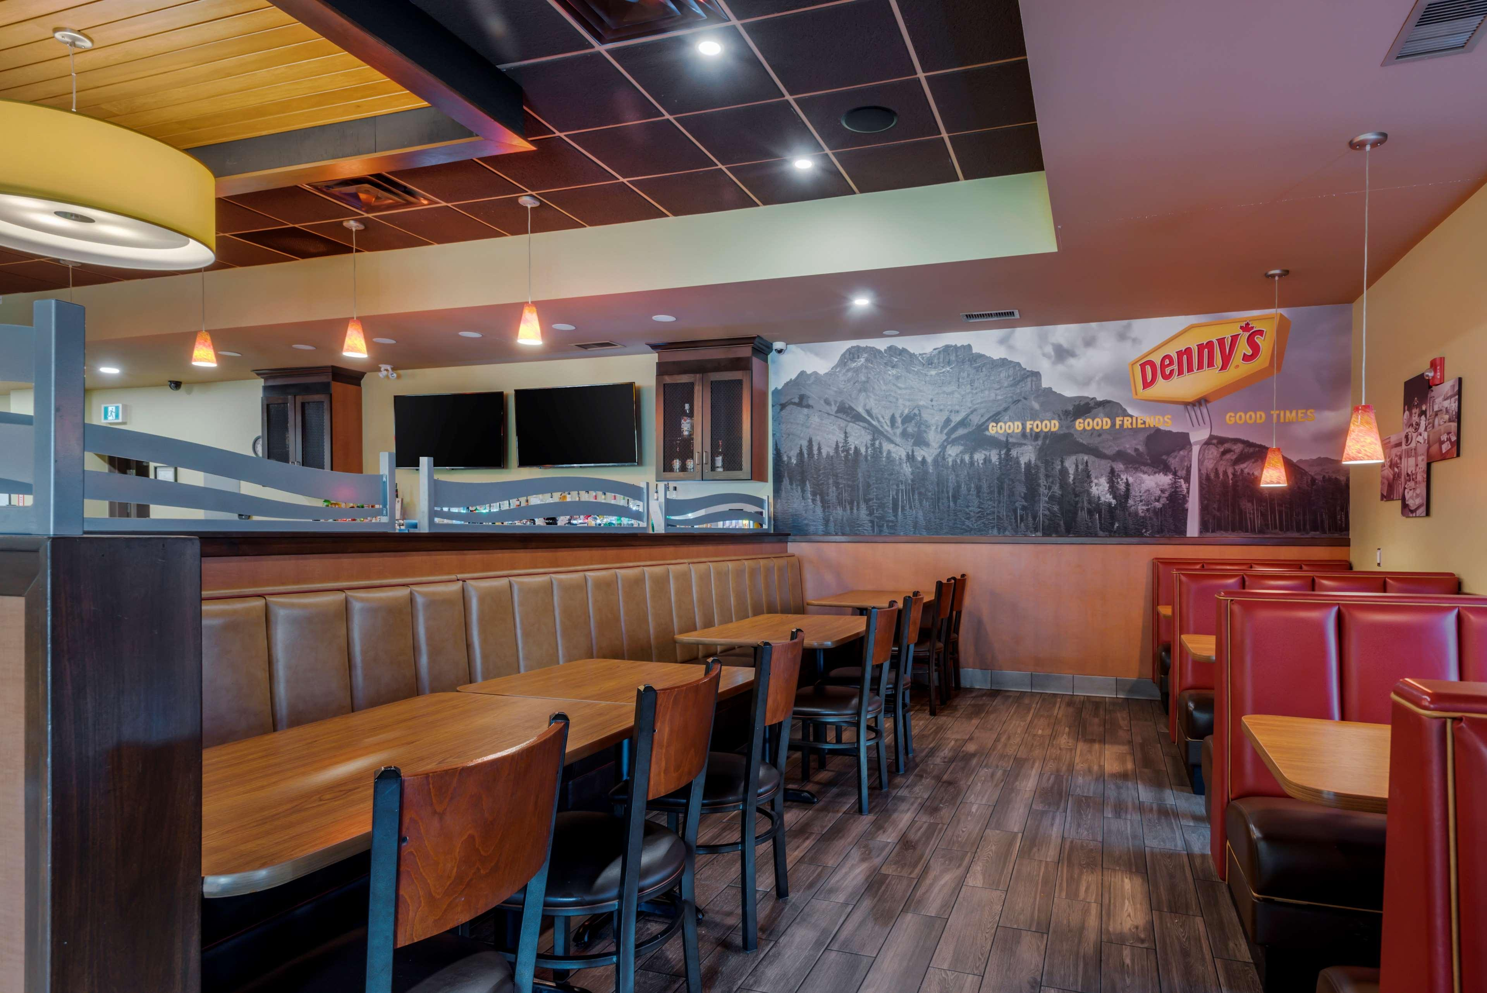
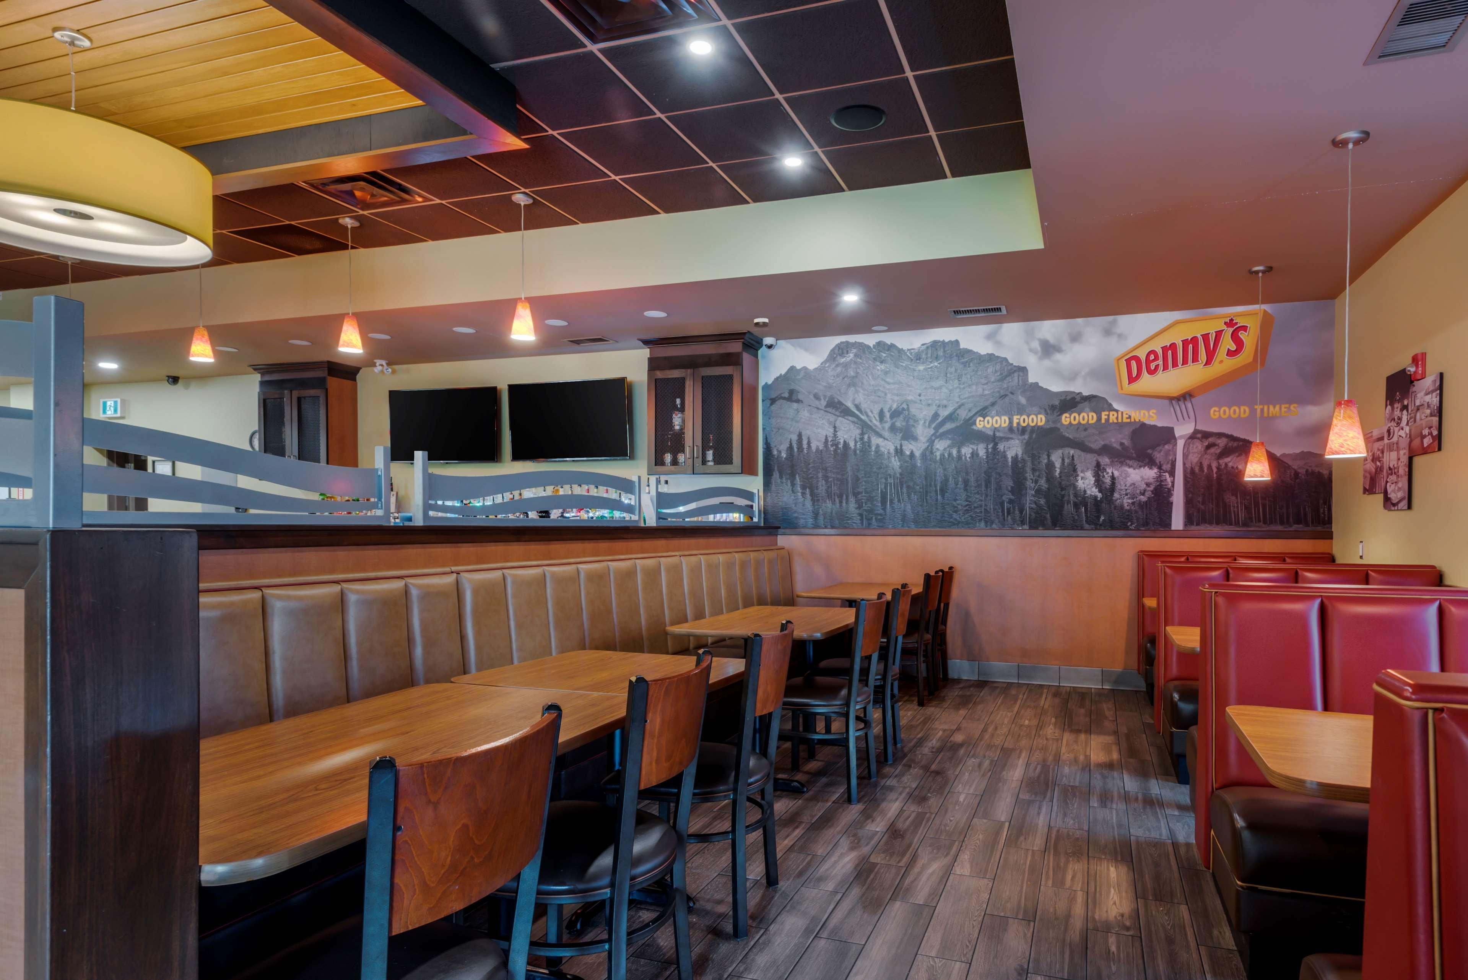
+ smoke detector [754,318,769,328]
